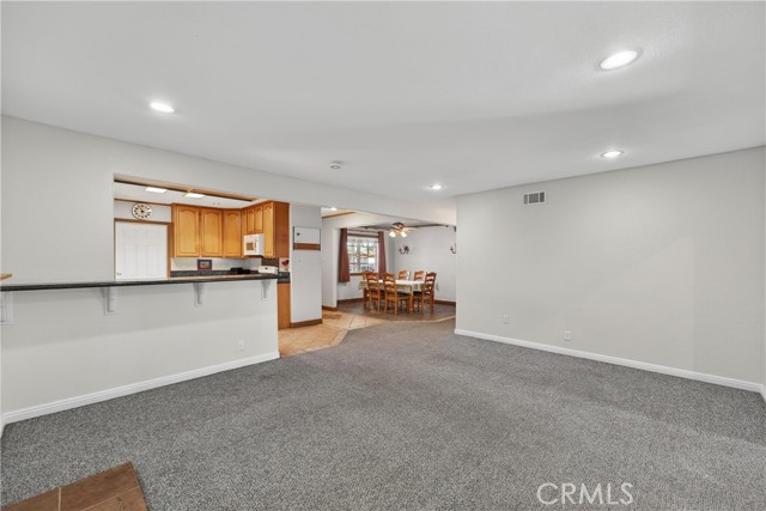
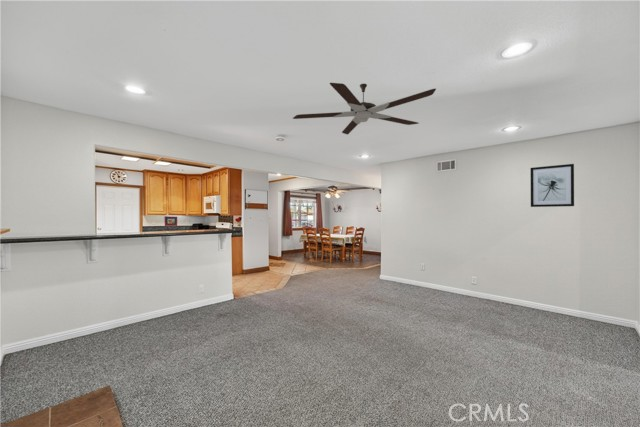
+ wall art [529,163,575,208]
+ ceiling fan [292,82,437,136]
